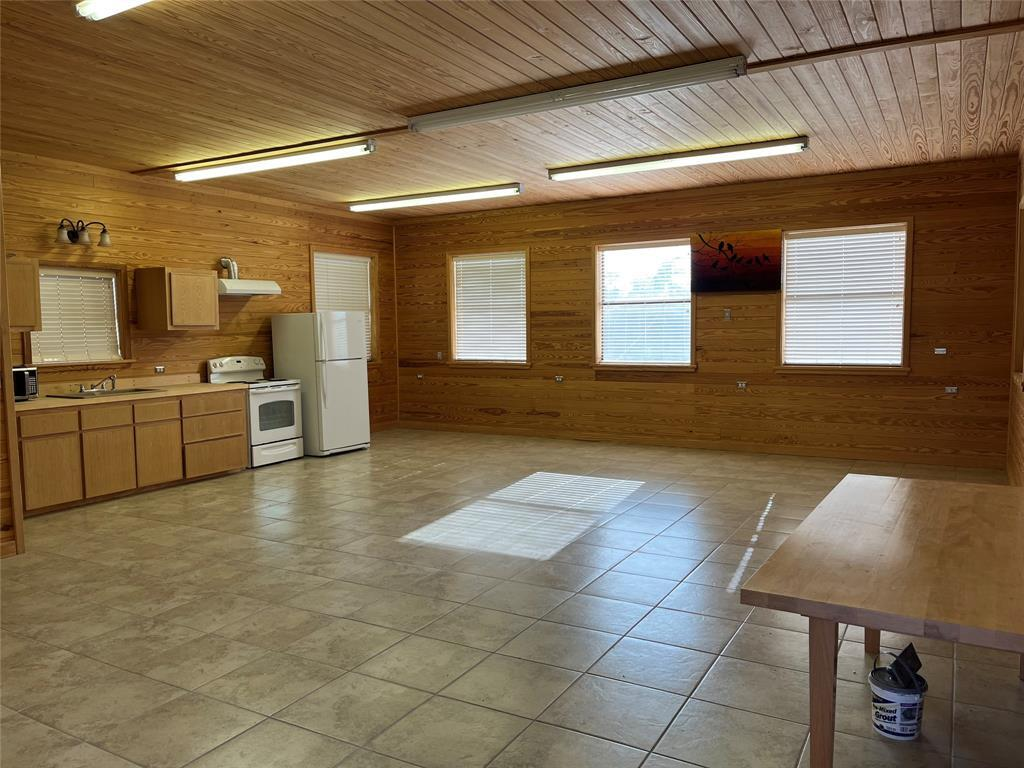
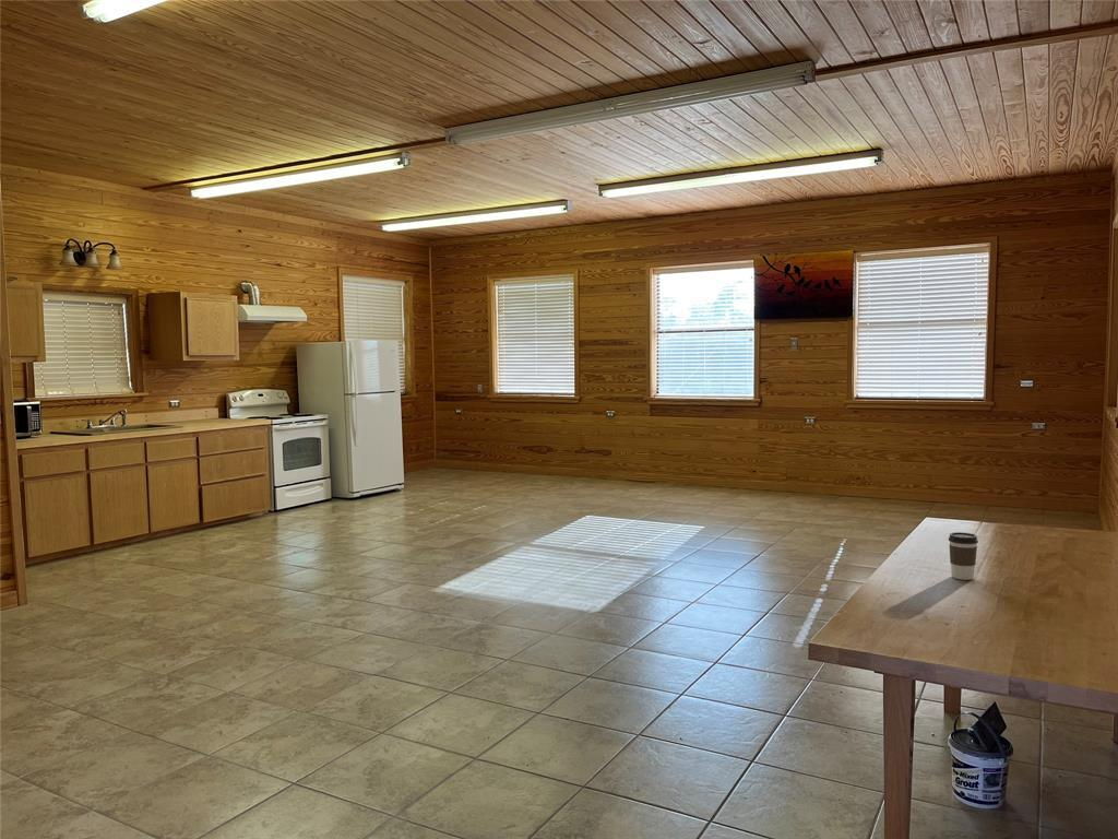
+ coffee cup [948,531,979,581]
